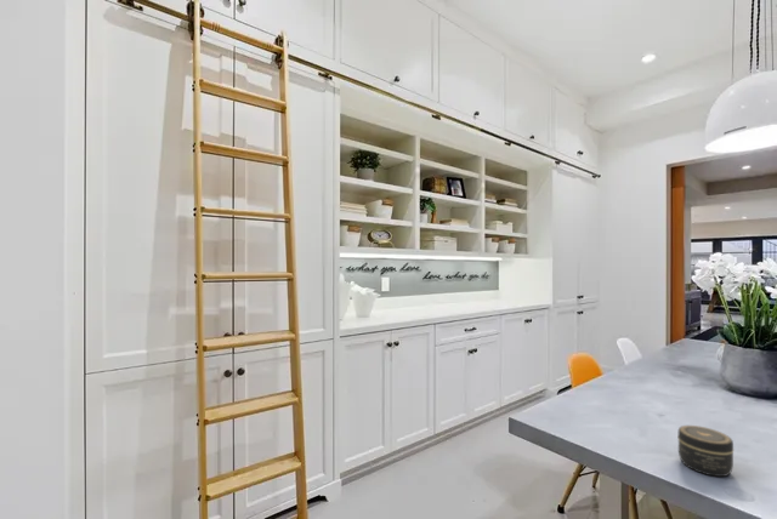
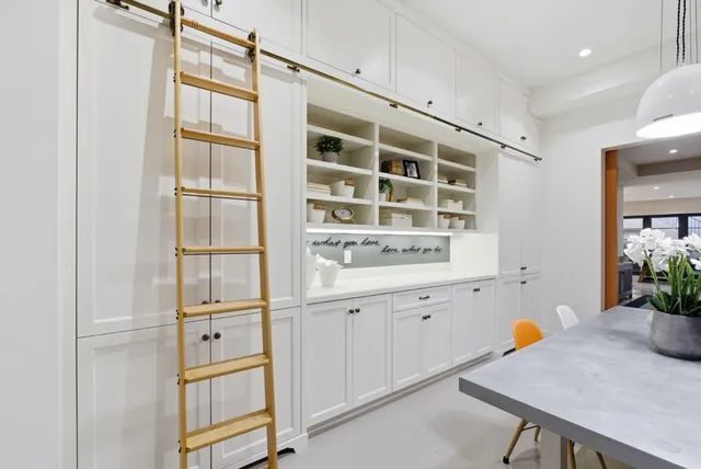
- jar [676,424,735,478]
